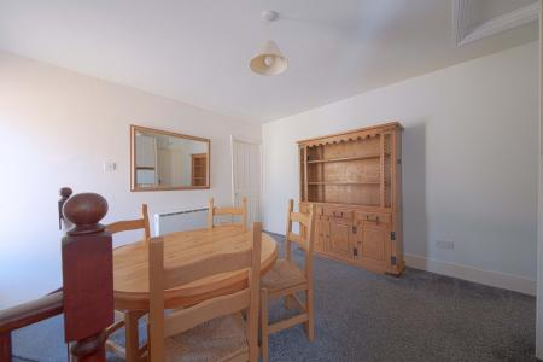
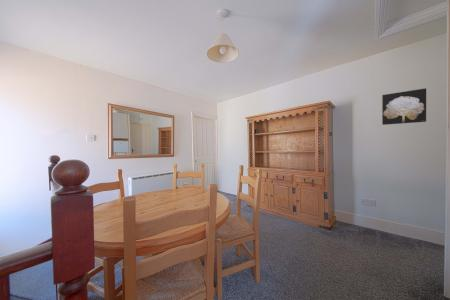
+ wall art [381,87,427,126]
